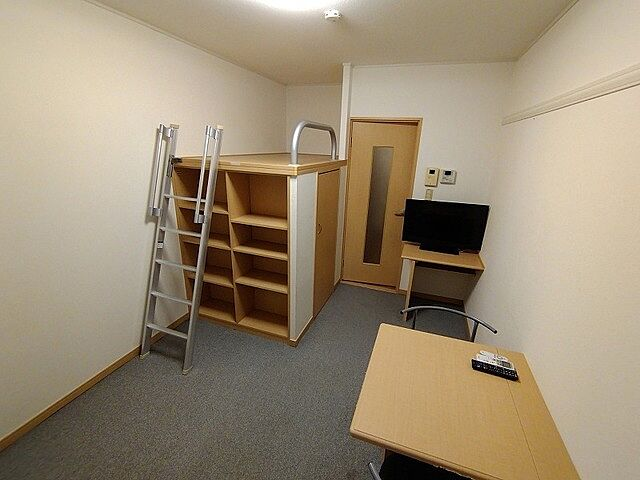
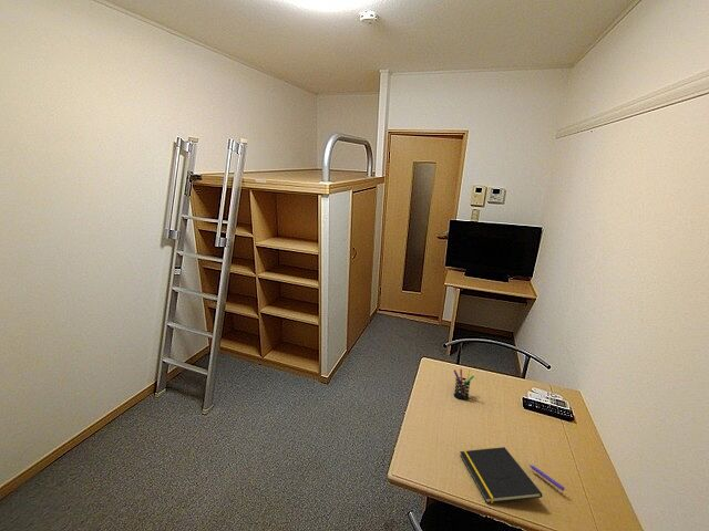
+ pen [528,464,567,492]
+ pen holder [453,368,475,400]
+ notepad [459,446,543,504]
